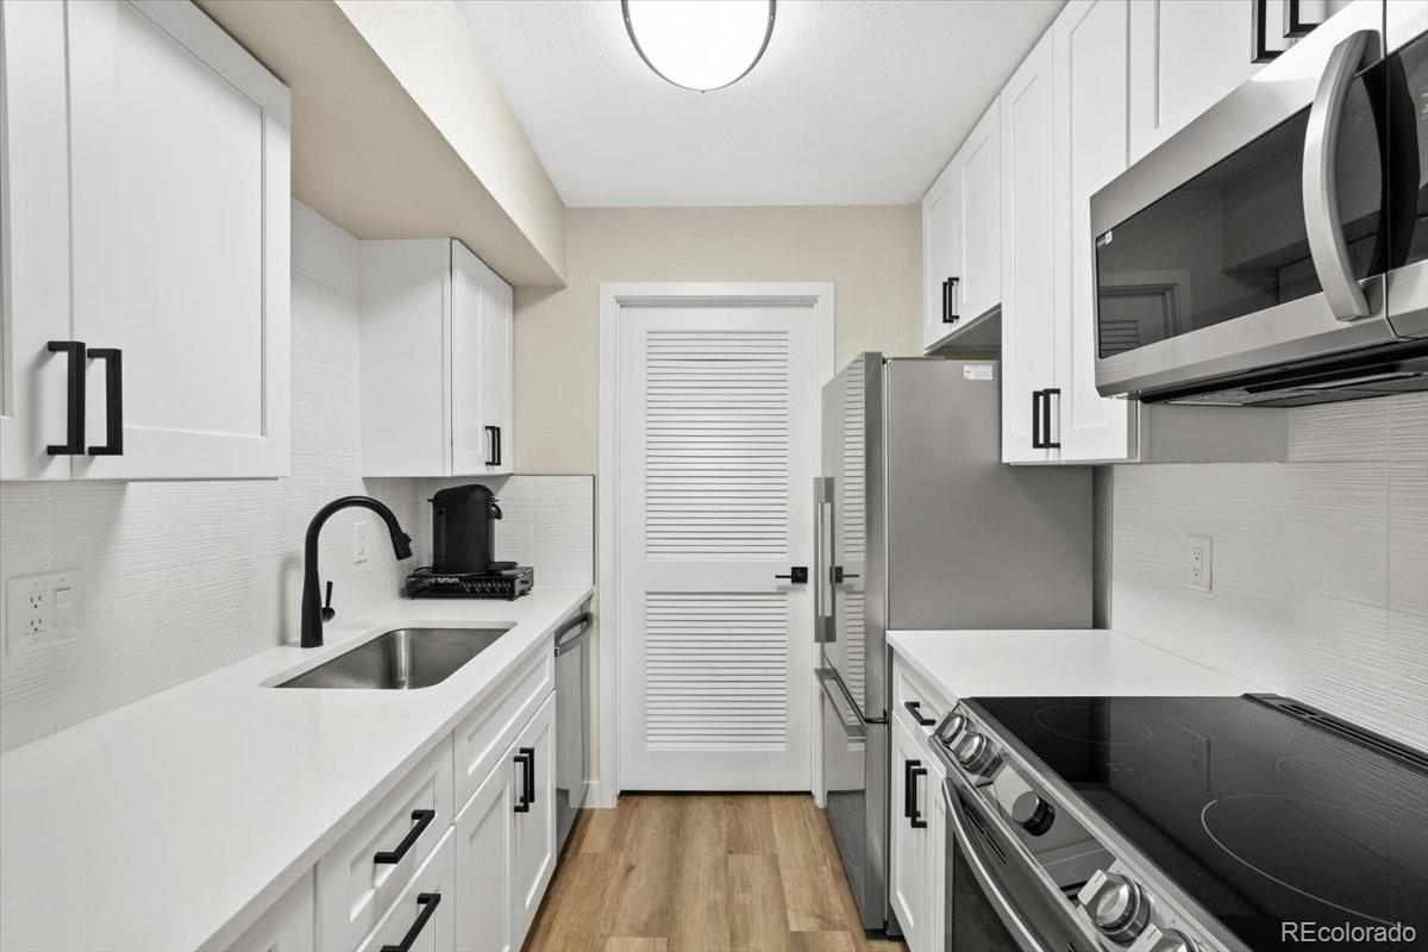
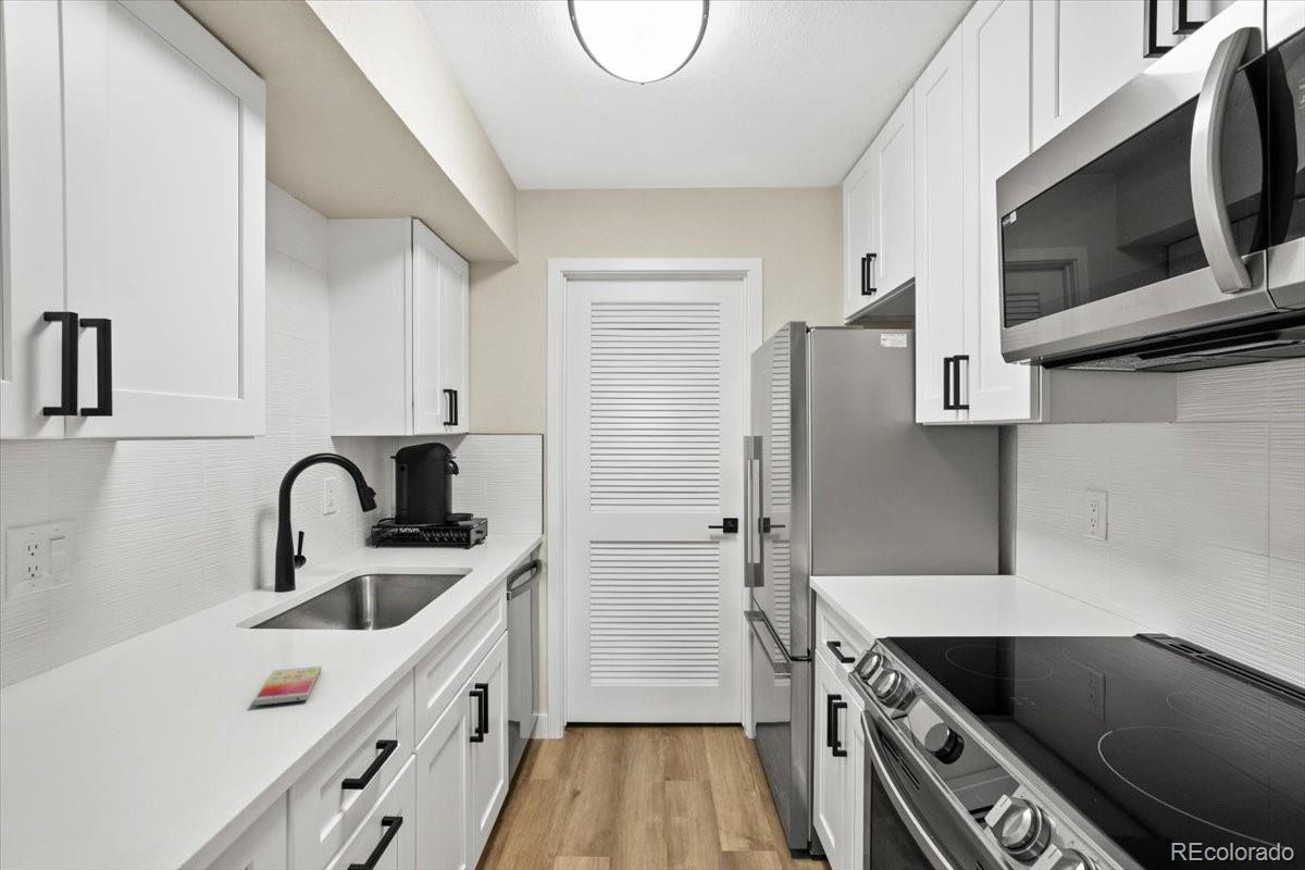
+ smartphone [252,664,323,706]
